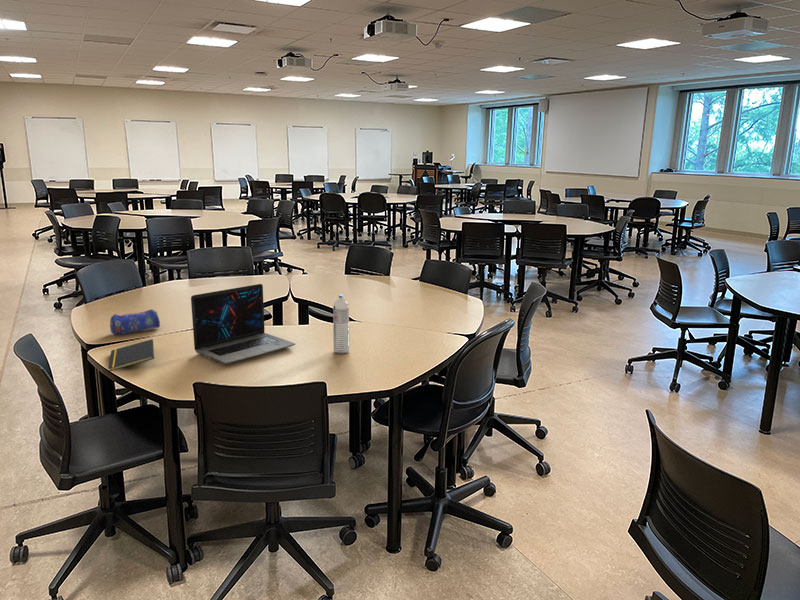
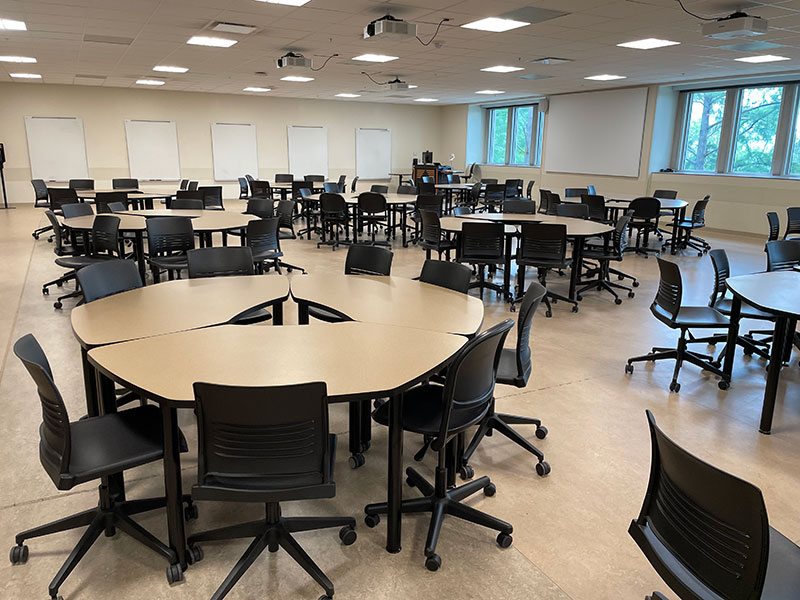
- laptop [190,283,296,365]
- notepad [107,338,155,372]
- water bottle [332,294,350,355]
- pencil case [109,308,161,336]
